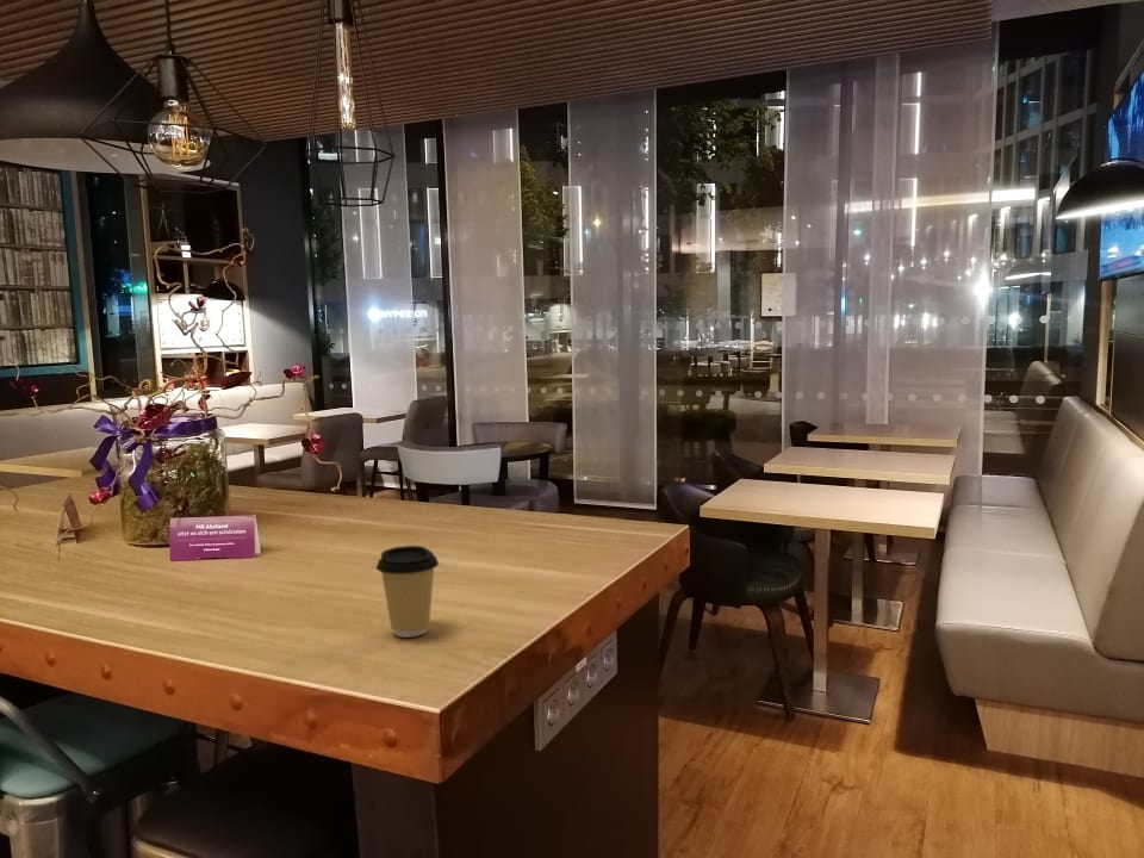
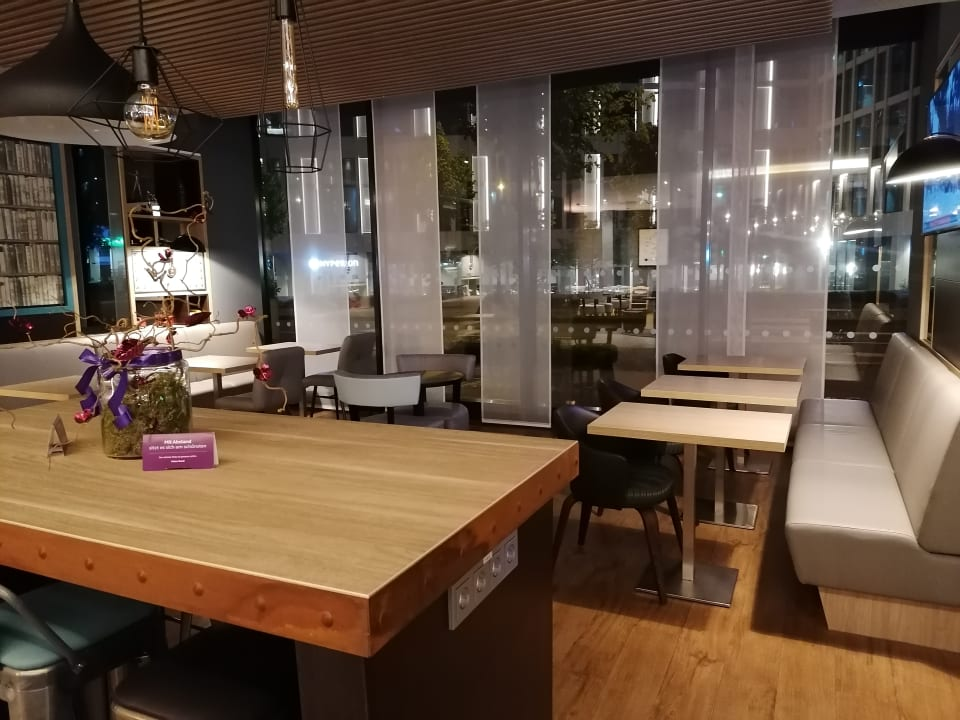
- coffee cup [375,545,440,639]
